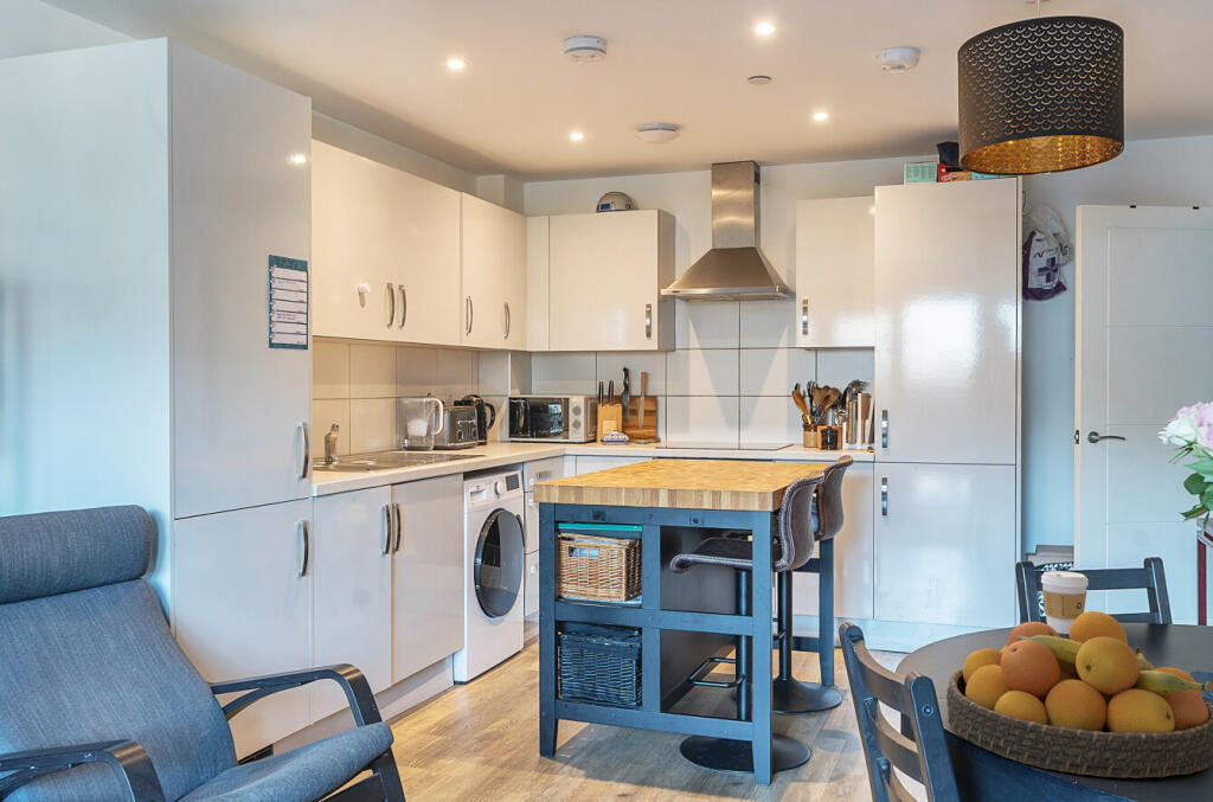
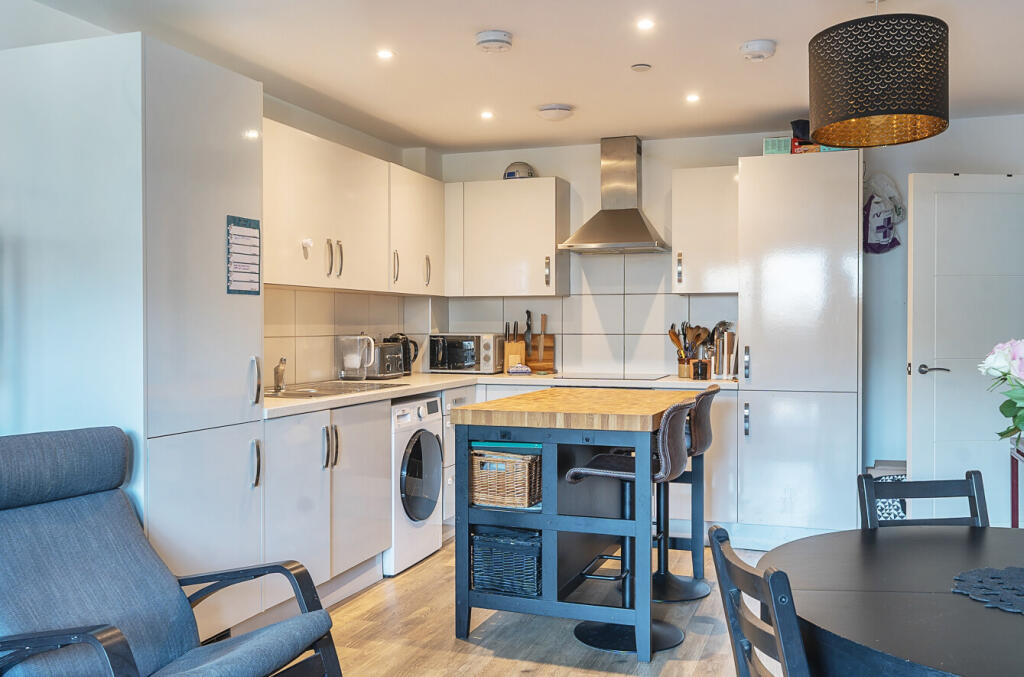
- coffee cup [1040,570,1090,635]
- fruit bowl [945,610,1213,779]
